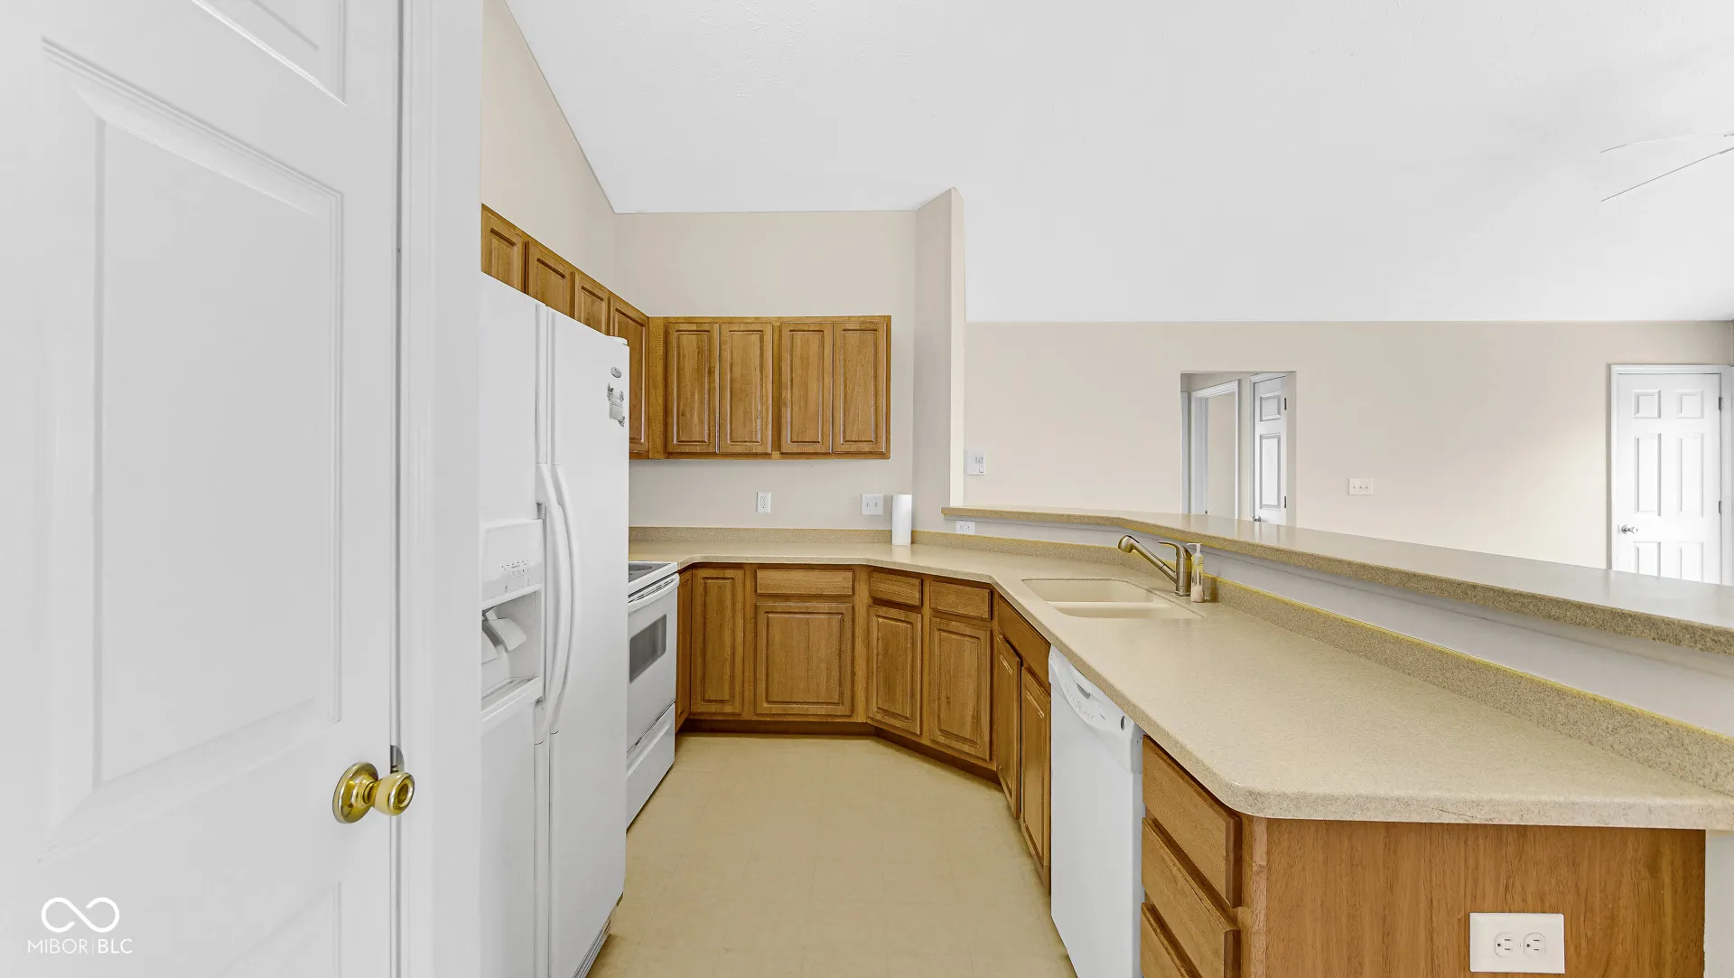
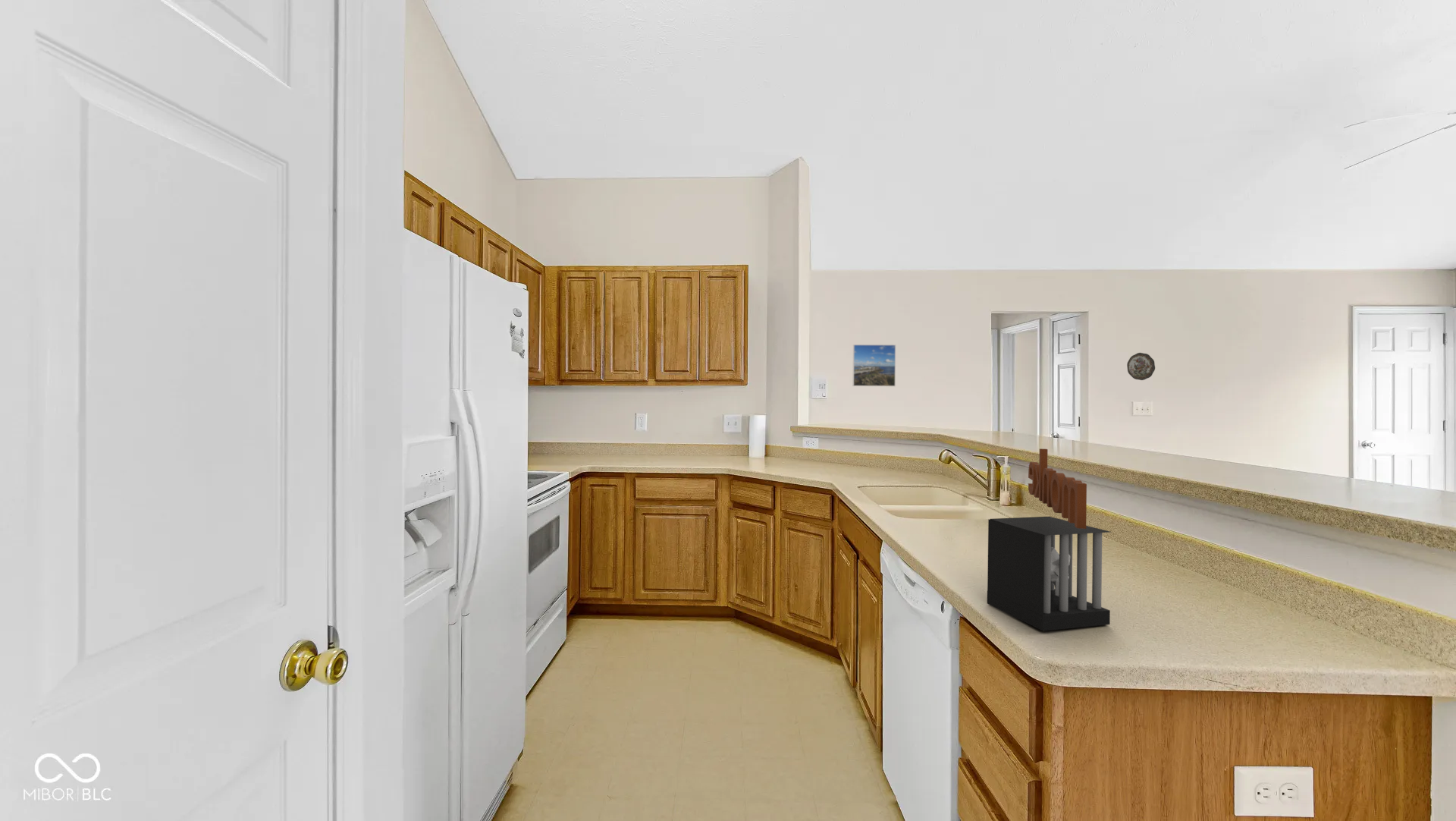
+ decorative plate [1126,352,1156,381]
+ knife block [987,448,1111,632]
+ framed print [852,344,896,387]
